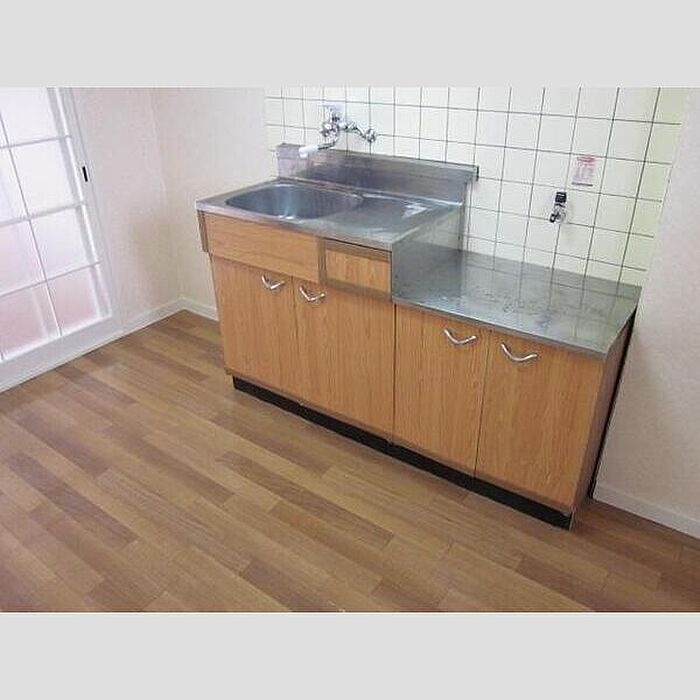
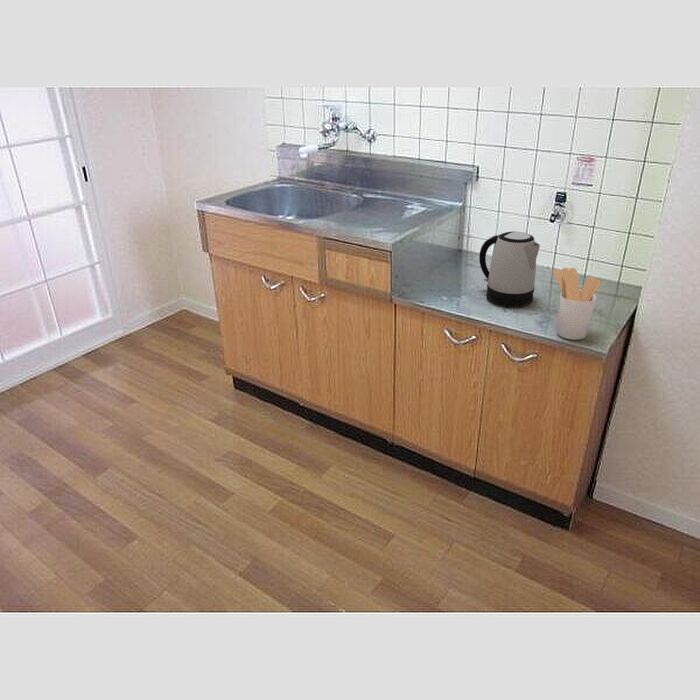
+ utensil holder [552,267,601,341]
+ kettle [478,230,541,307]
